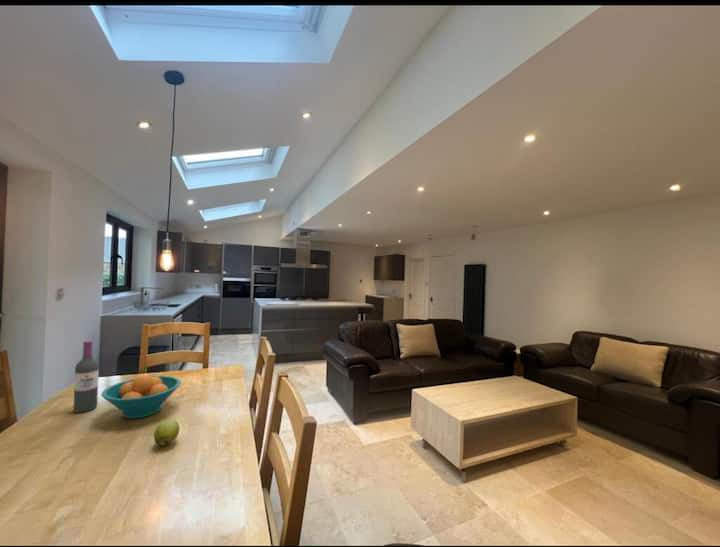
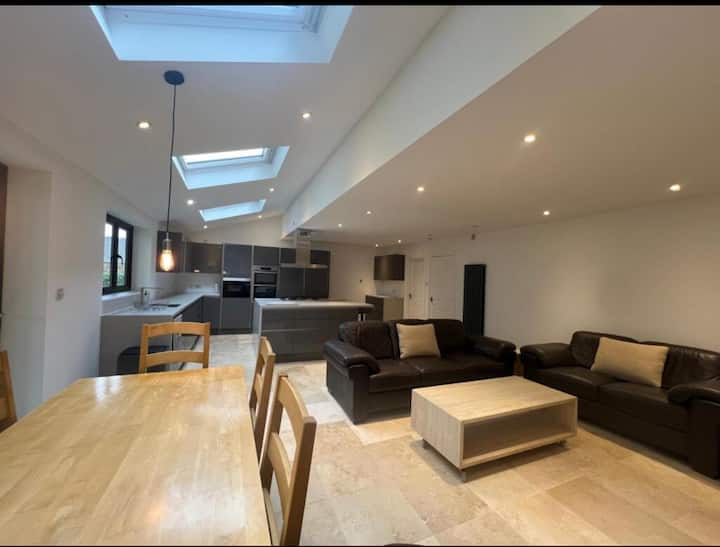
- fruit bowl [100,374,182,419]
- apple [153,419,181,447]
- wine bottle [72,340,100,413]
